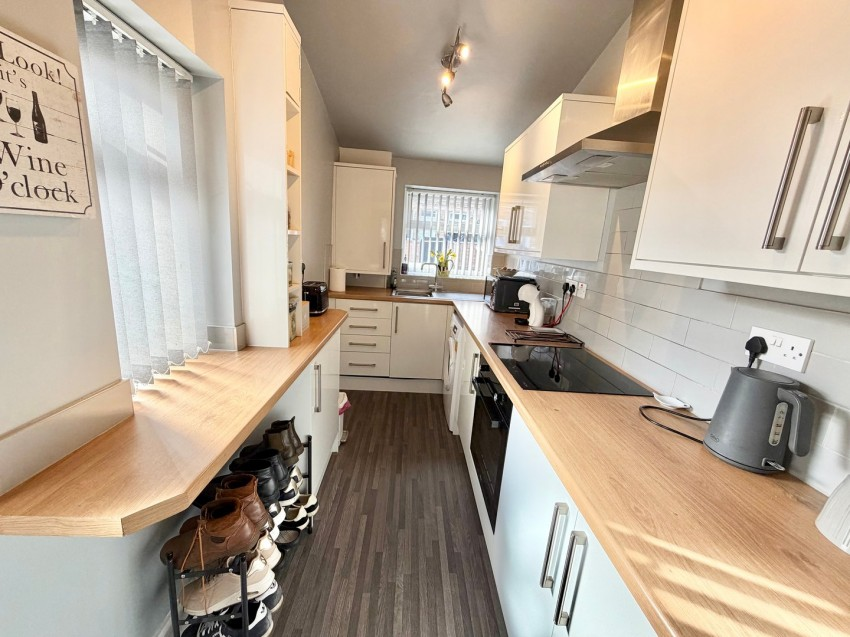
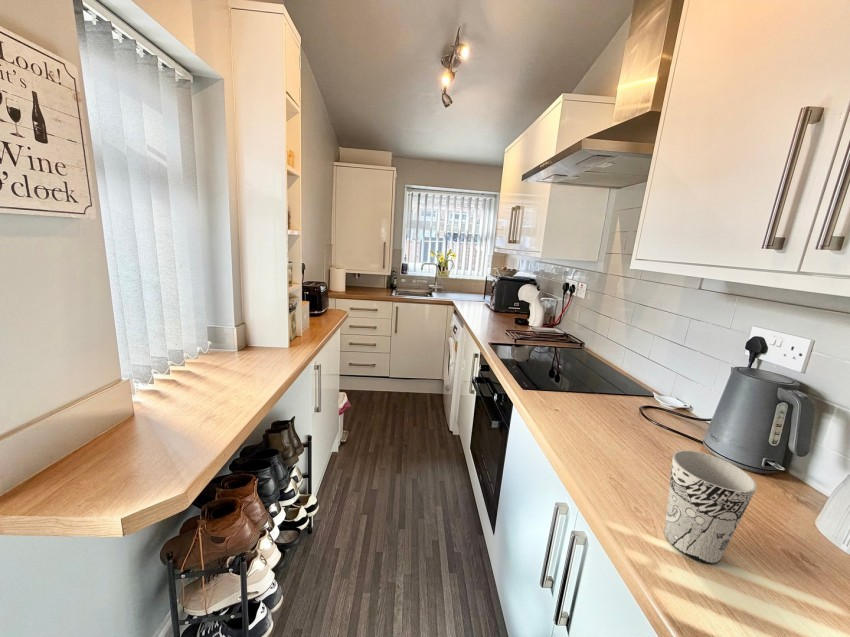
+ cup [664,449,758,565]
